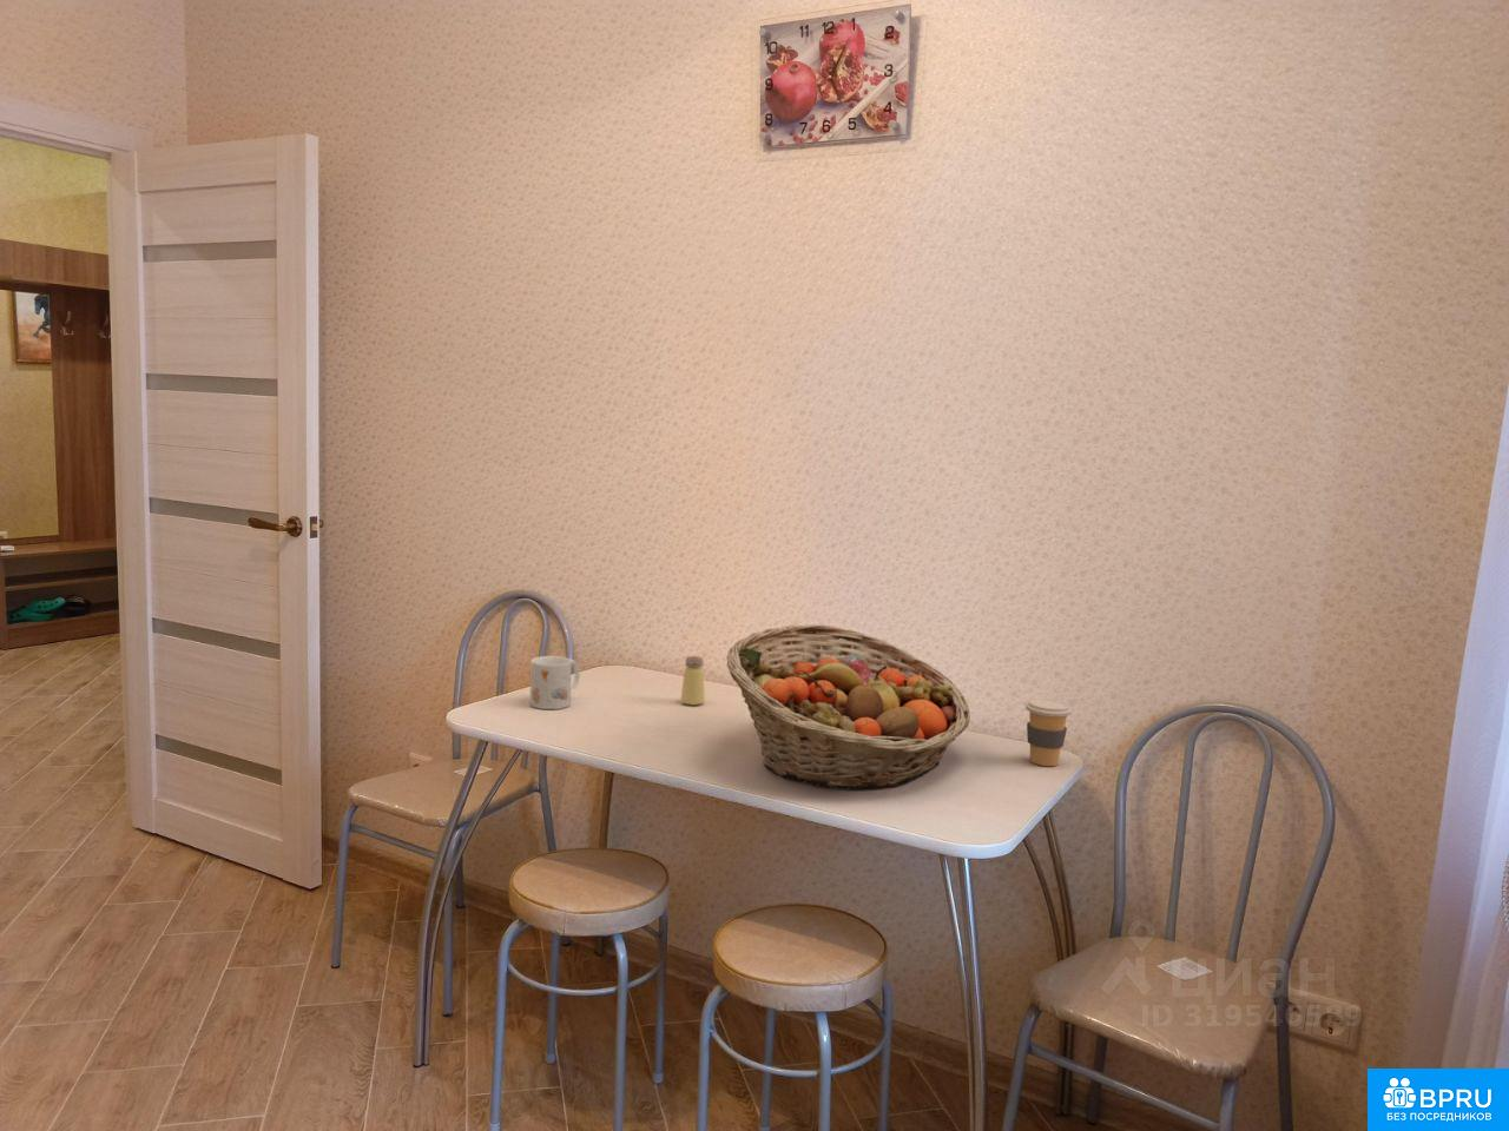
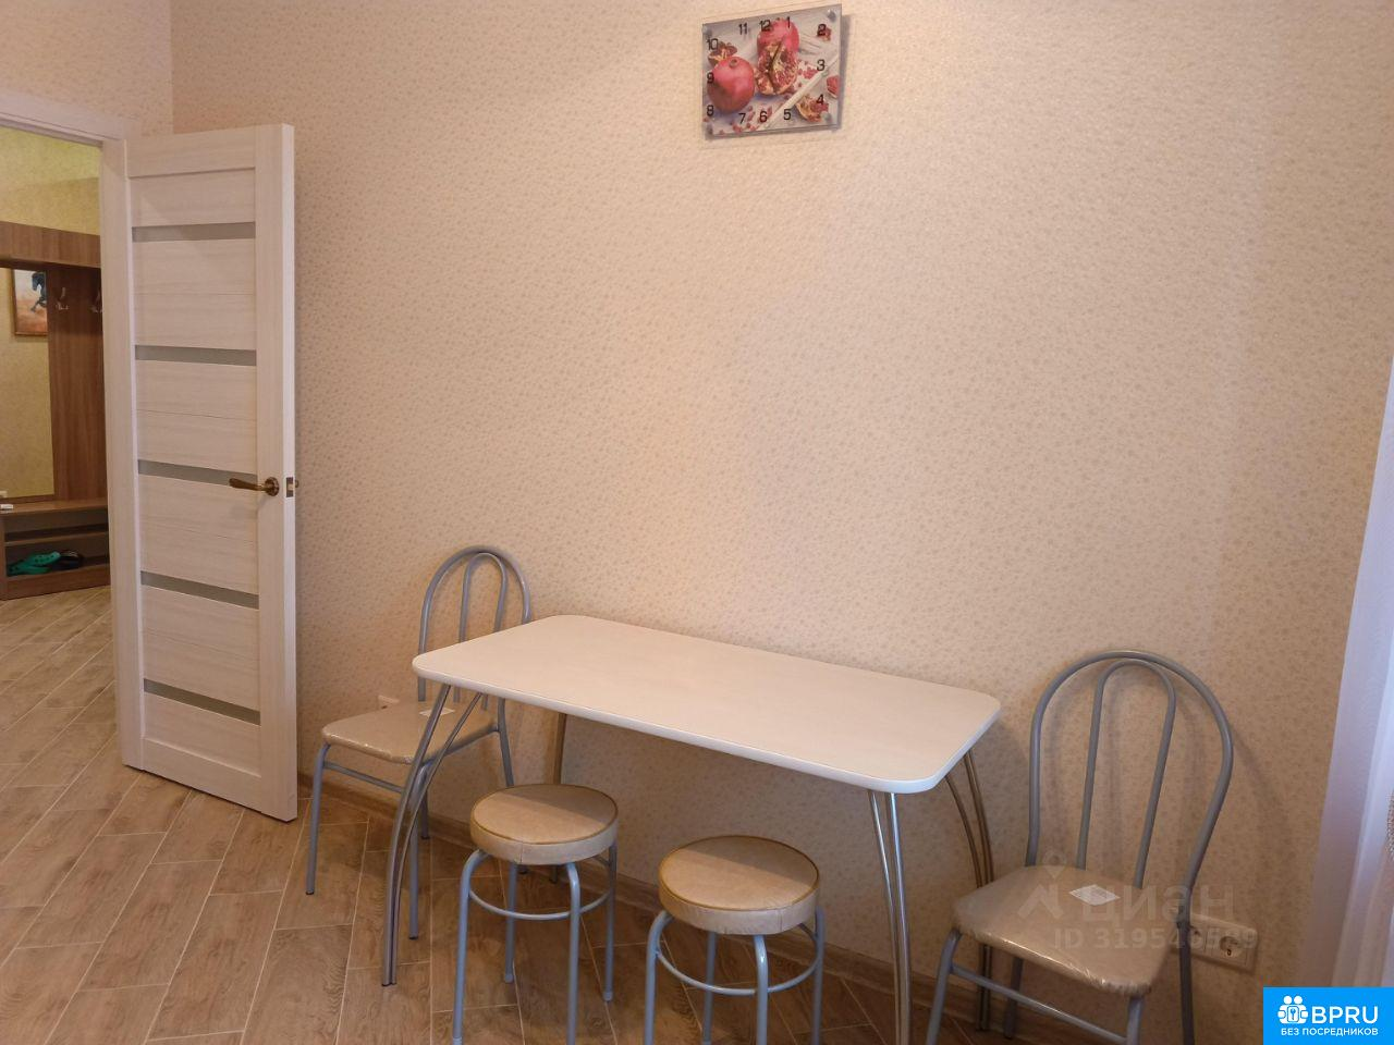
- coffee cup [1024,697,1073,767]
- saltshaker [680,655,706,706]
- fruit basket [725,624,972,790]
- mug [529,655,581,710]
